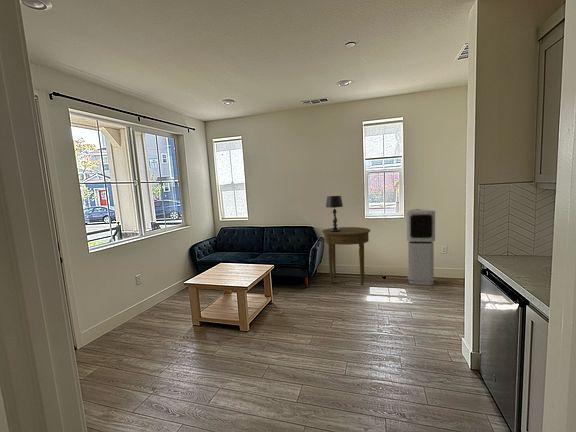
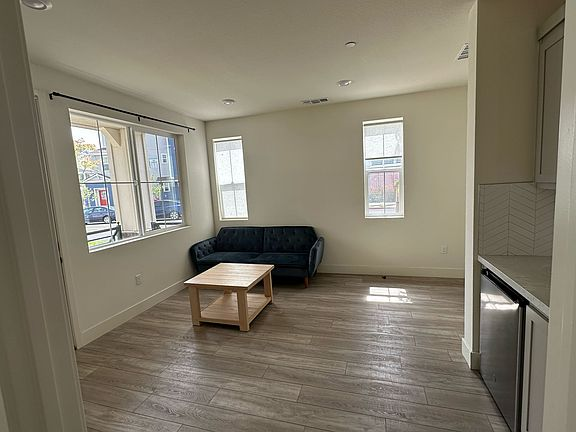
- air purifier [406,208,436,286]
- table lamp [325,195,344,232]
- side table [321,226,371,286]
